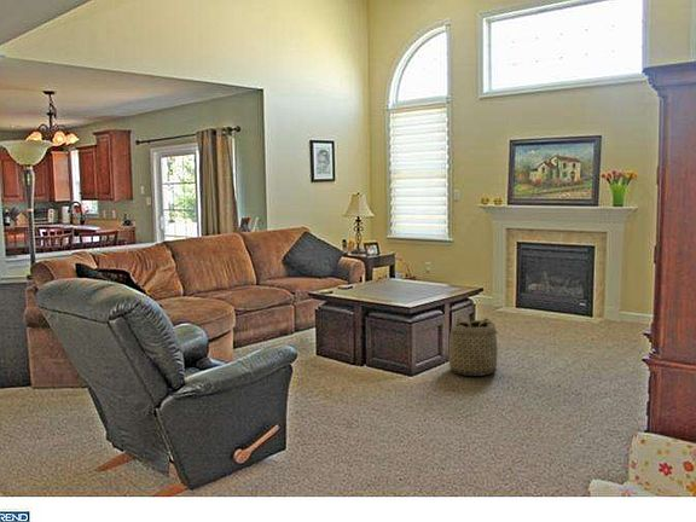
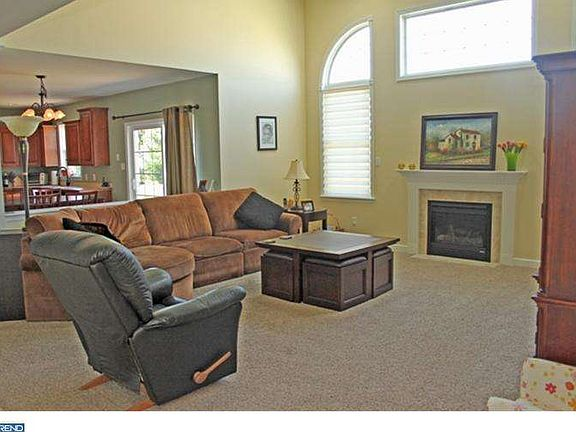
- basket [440,317,504,377]
